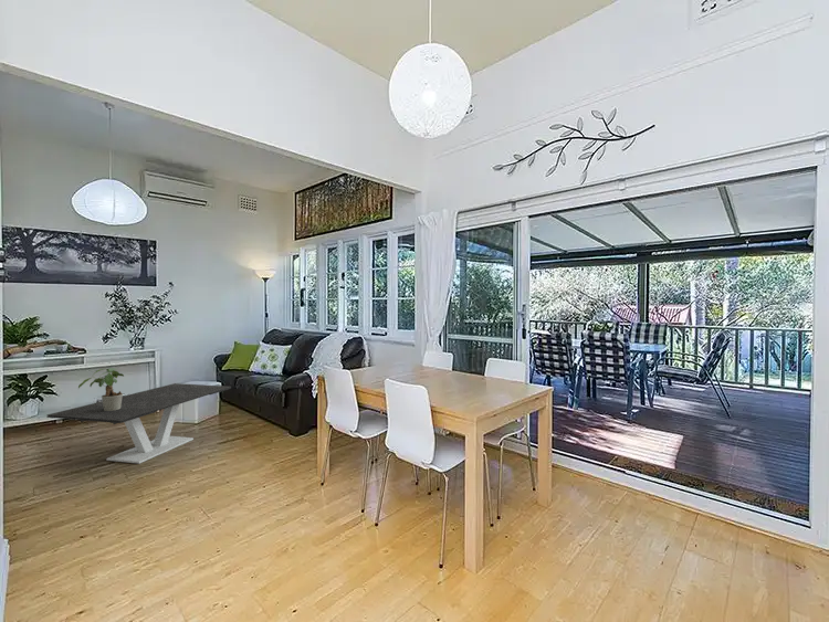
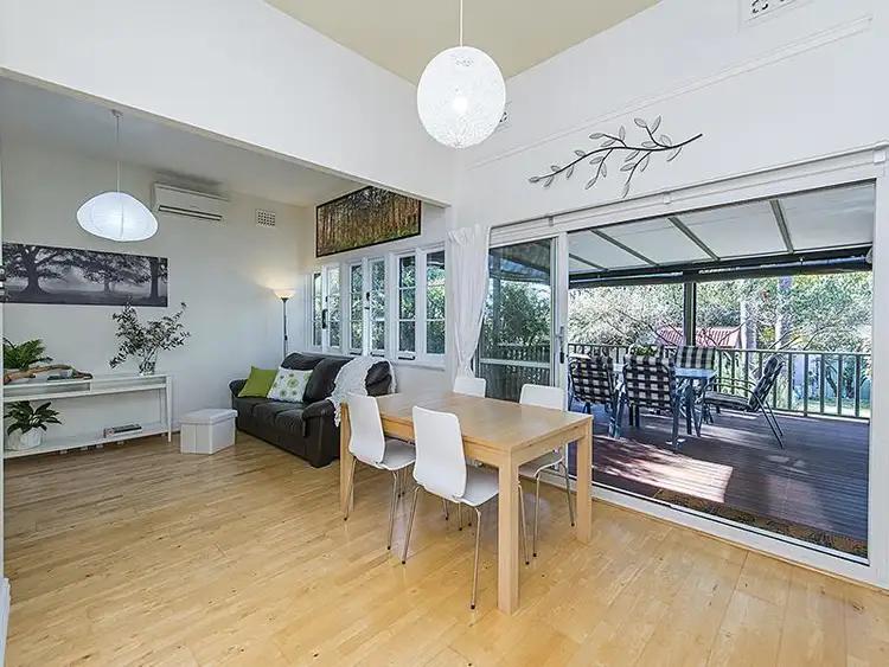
- potted plant [77,367,125,411]
- coffee table [45,382,232,465]
